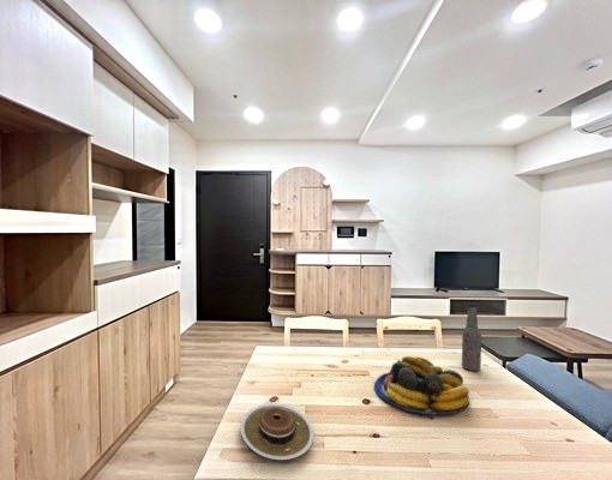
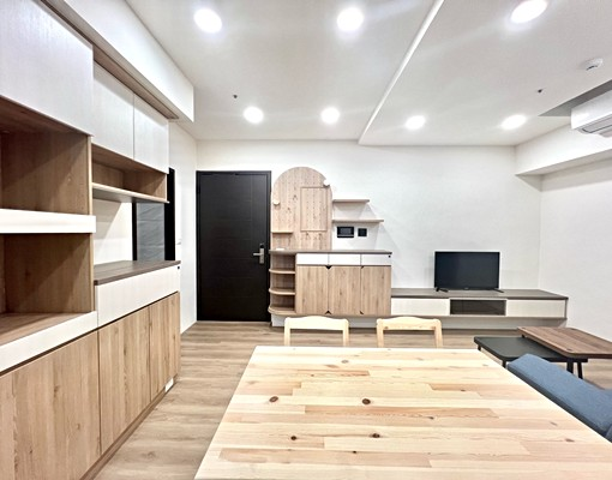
- bottle [461,302,482,372]
- fruit bowl [373,355,470,416]
- plate [240,402,314,461]
